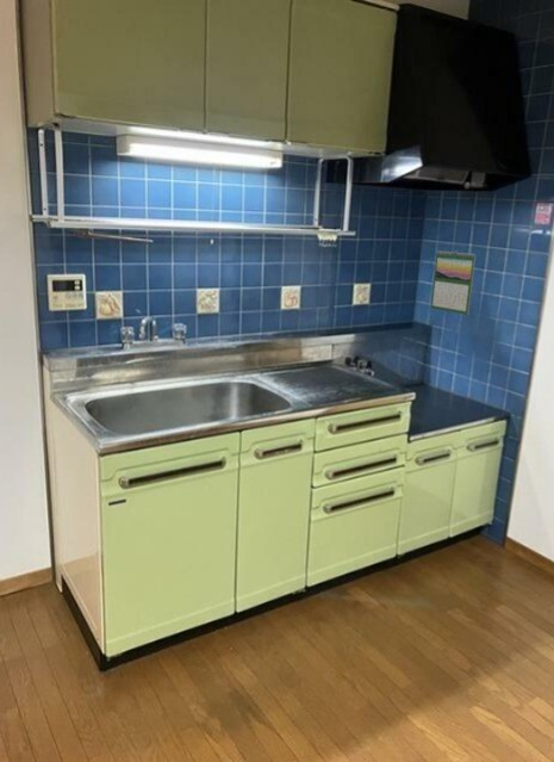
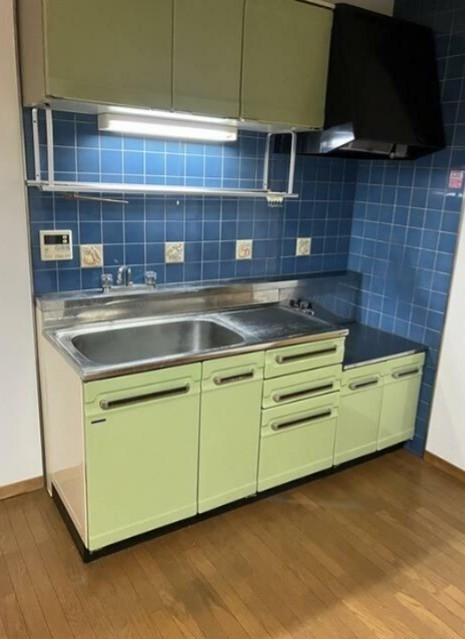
- calendar [430,250,477,316]
